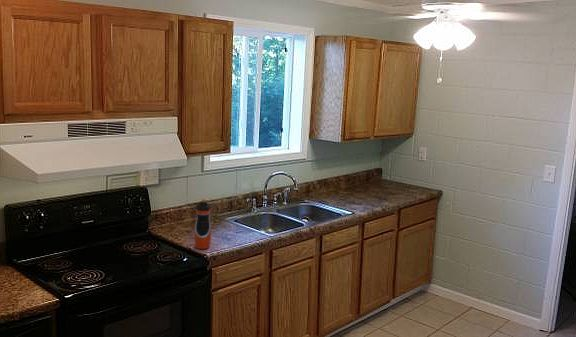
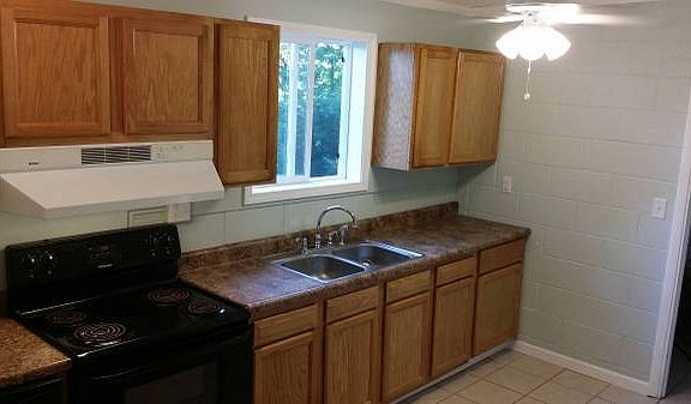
- water bottle [193,198,212,250]
